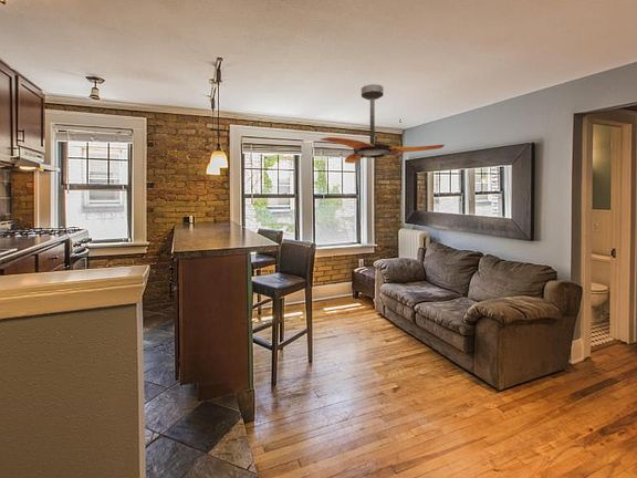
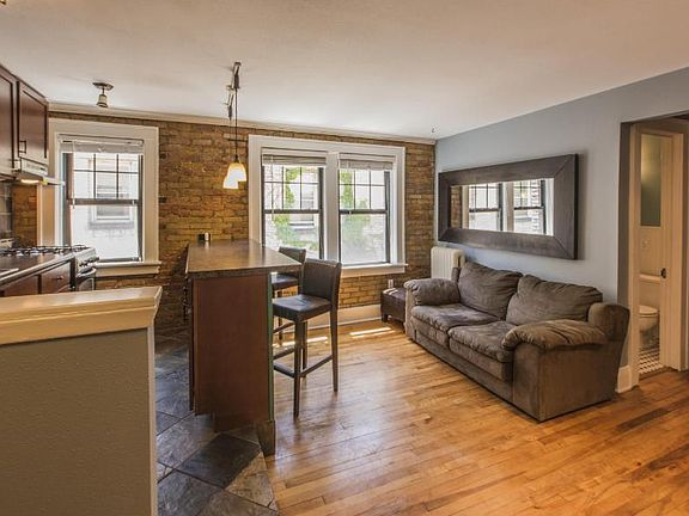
- ceiling fan [320,83,446,165]
